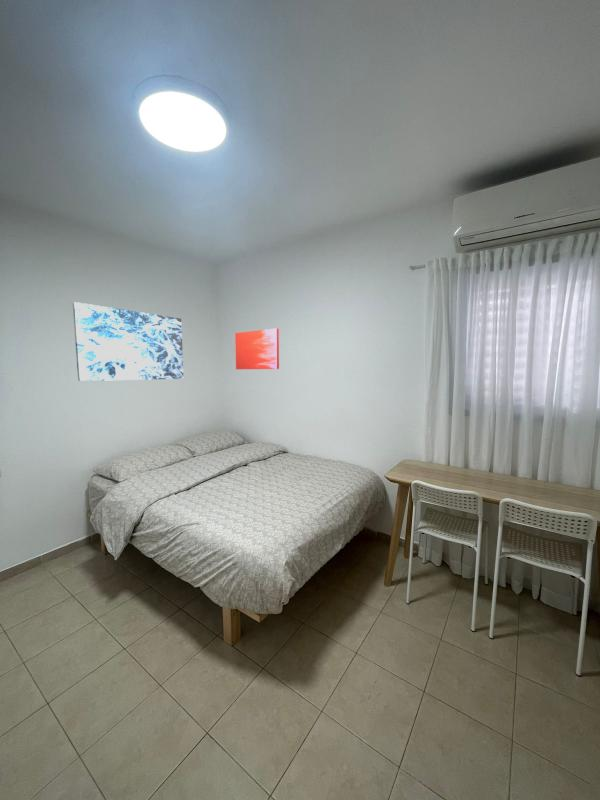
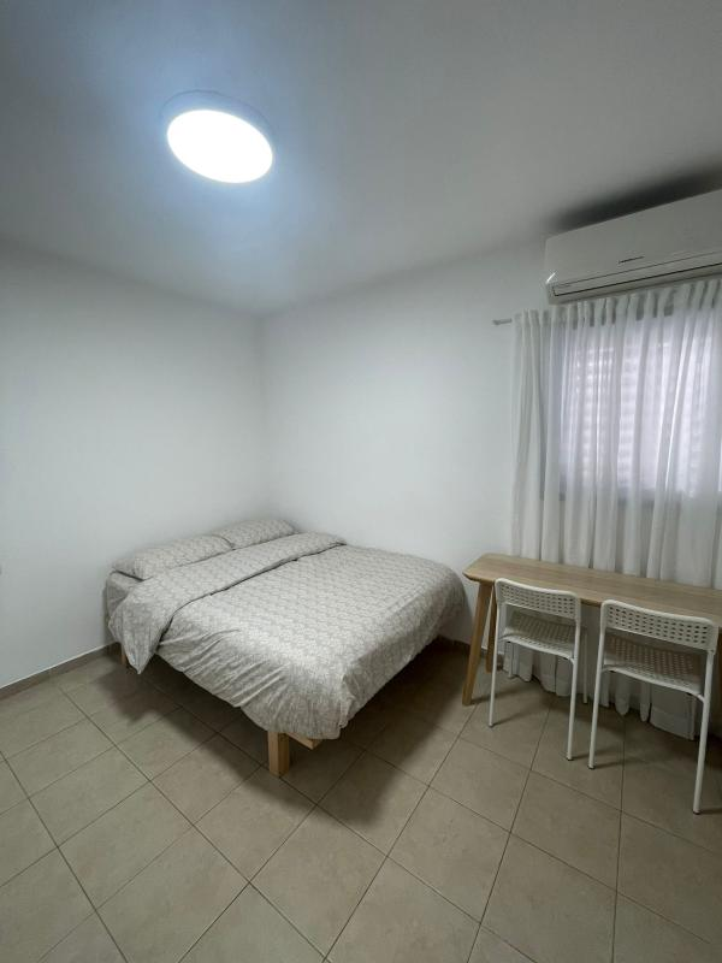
- wall art [72,301,184,382]
- wall art [234,327,280,370]
